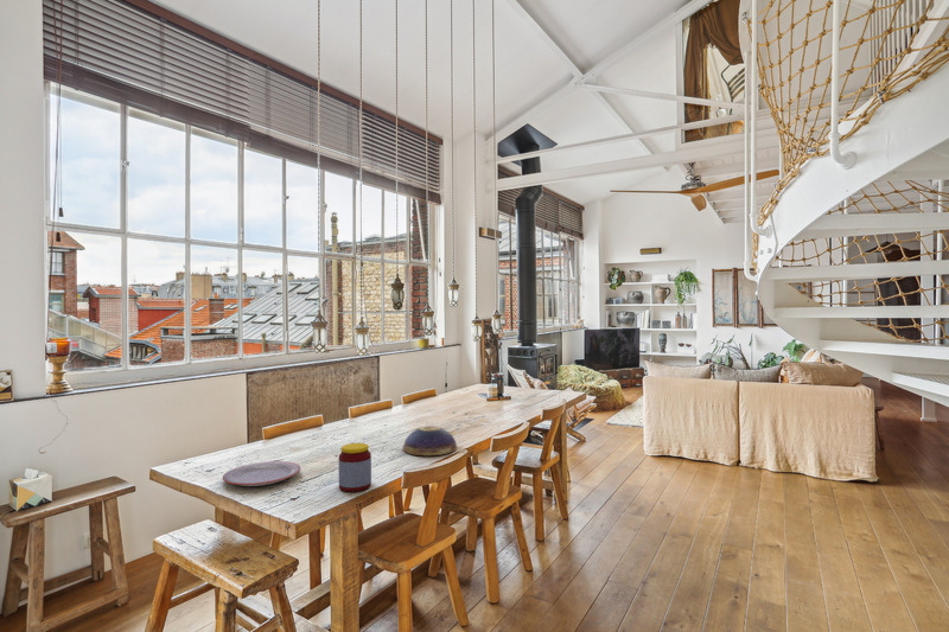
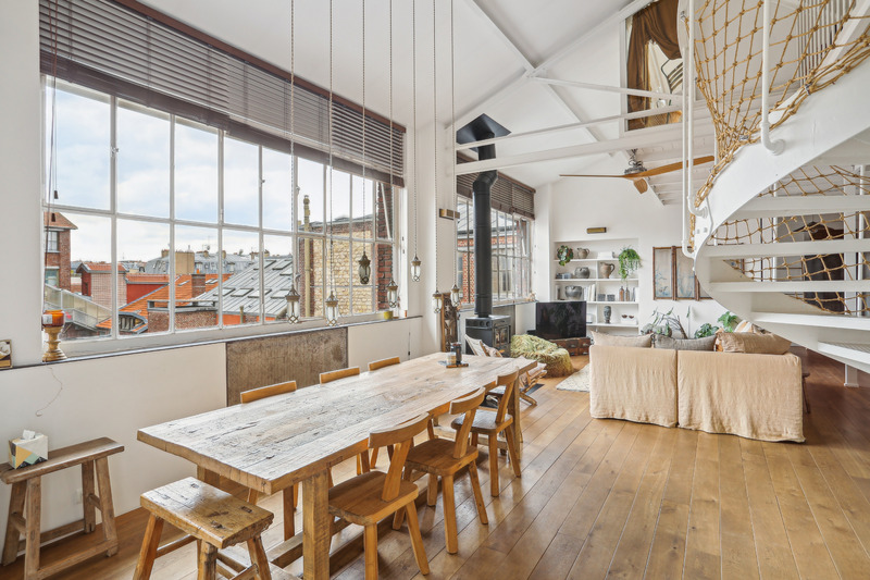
- decorative bowl [402,424,458,457]
- jar [338,442,372,493]
- plate [222,460,301,487]
